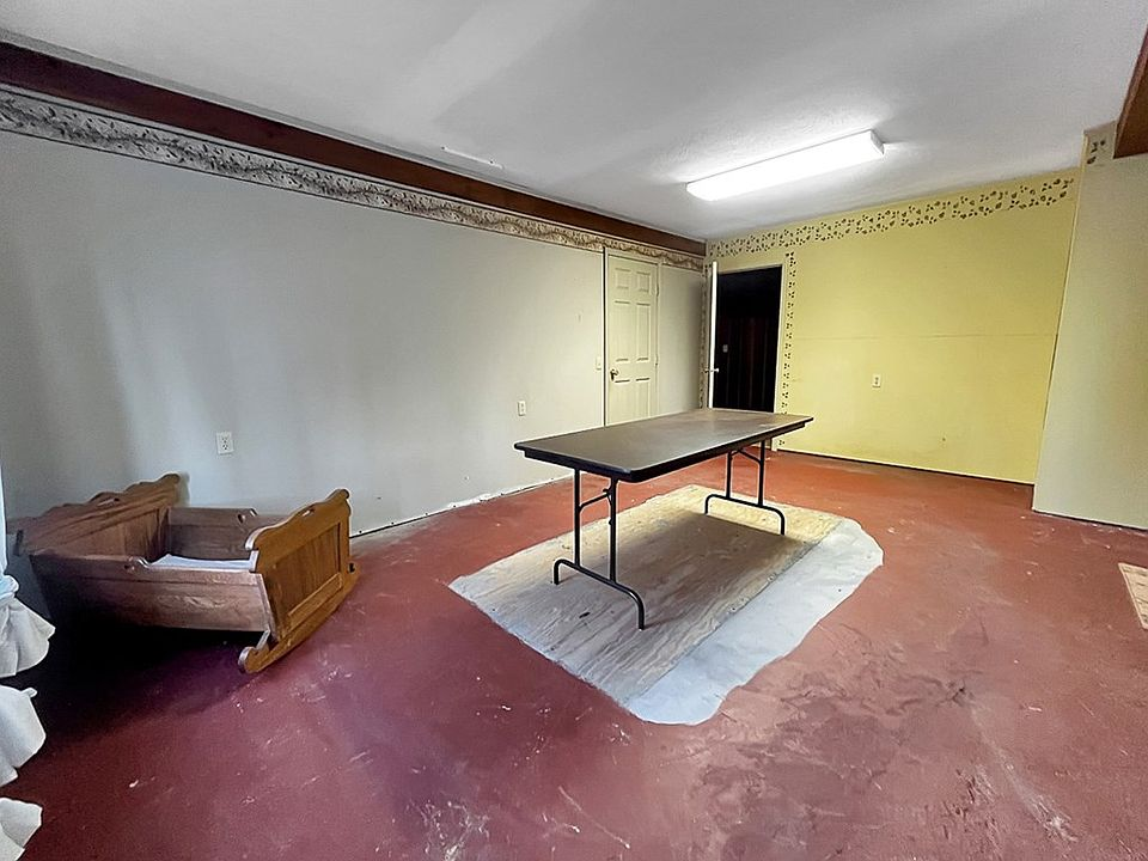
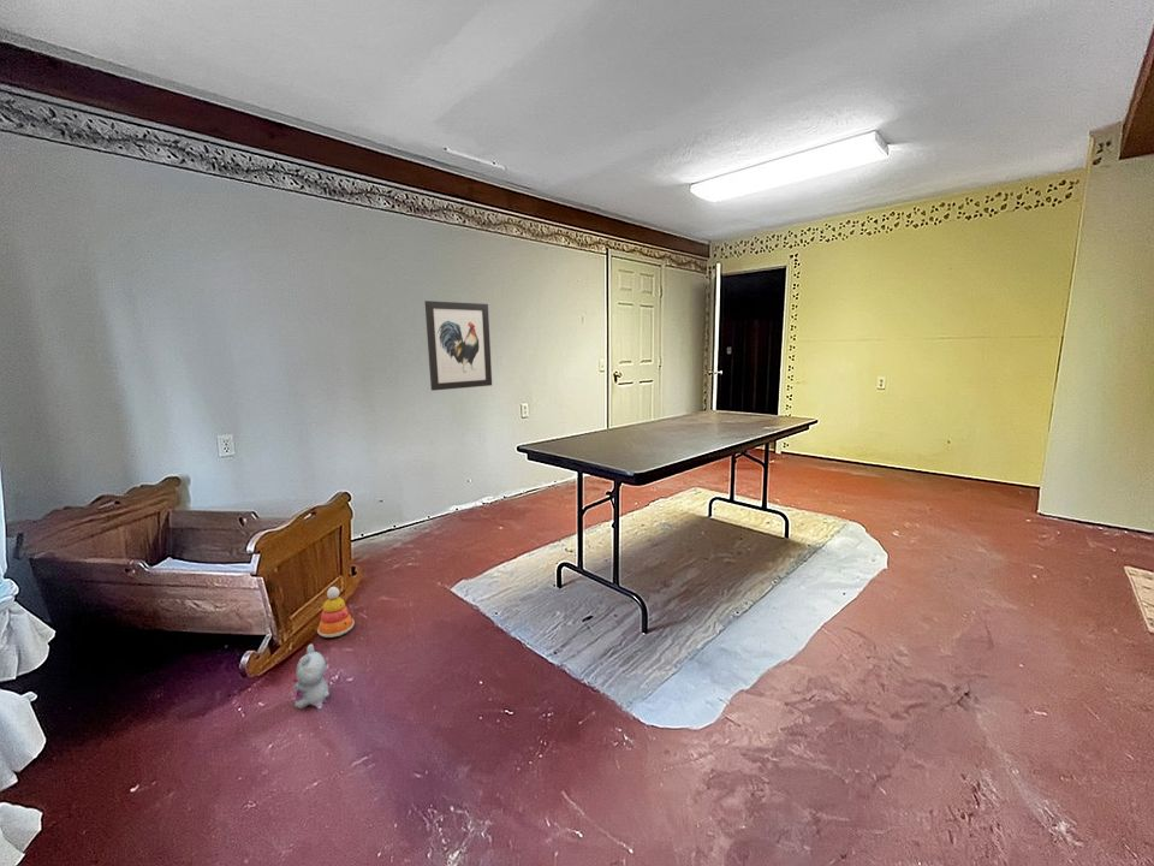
+ stacking toy [316,586,356,639]
+ wall art [423,299,493,392]
+ plush toy [292,642,331,711]
